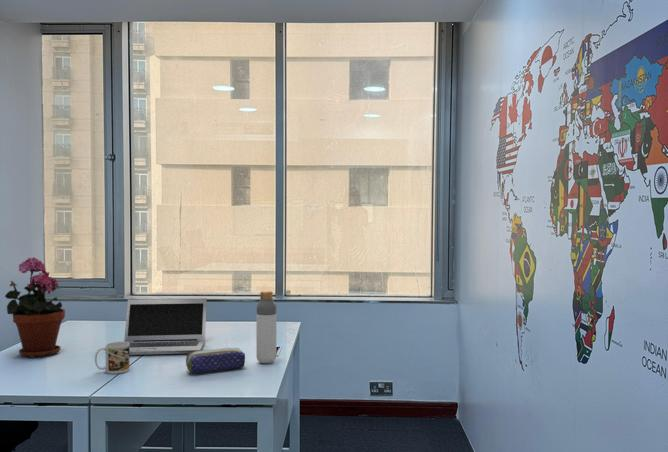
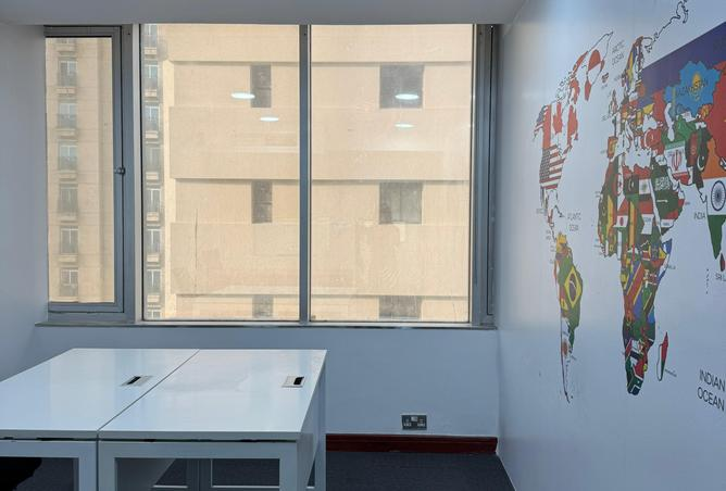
- potted plant [4,256,66,358]
- mug [94,341,131,375]
- laptop [123,297,208,356]
- bottle [255,290,278,364]
- pencil case [185,347,246,374]
